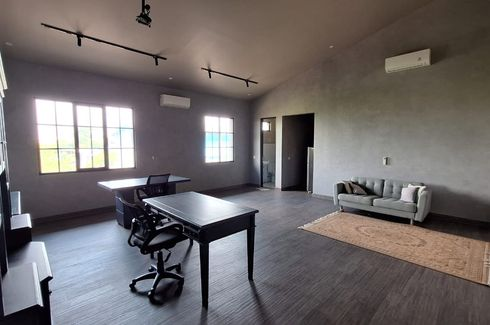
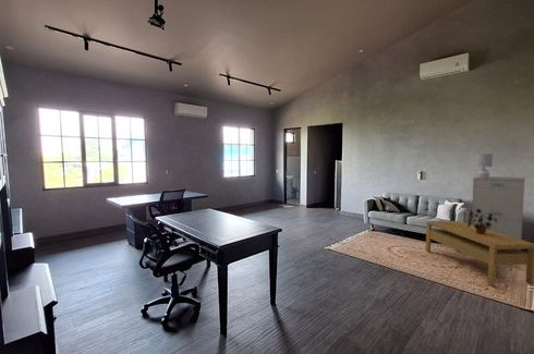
+ filing cabinet [471,175,526,240]
+ coffee table [425,220,534,288]
+ lamp [474,152,494,178]
+ potted plant [468,209,497,234]
